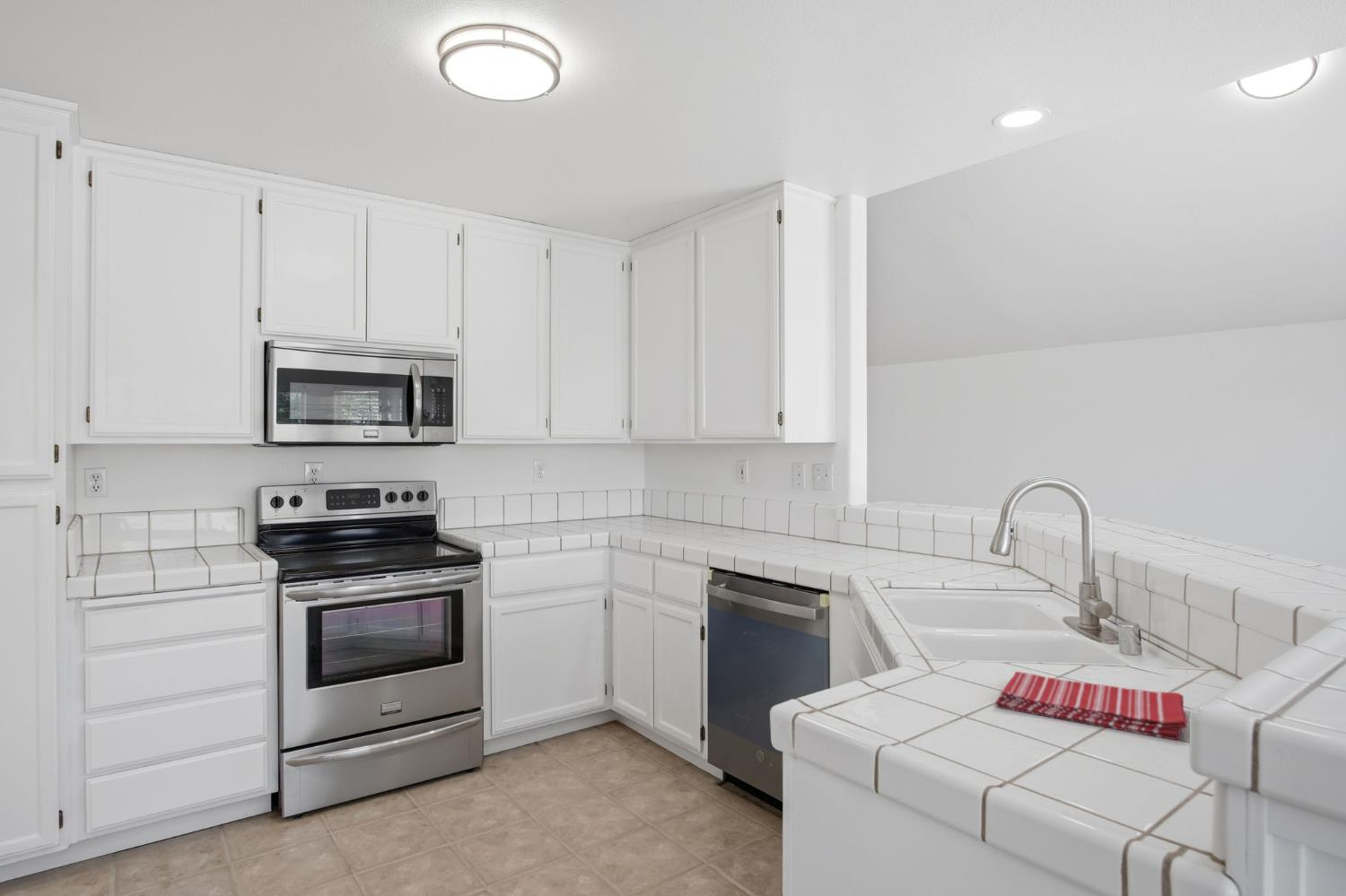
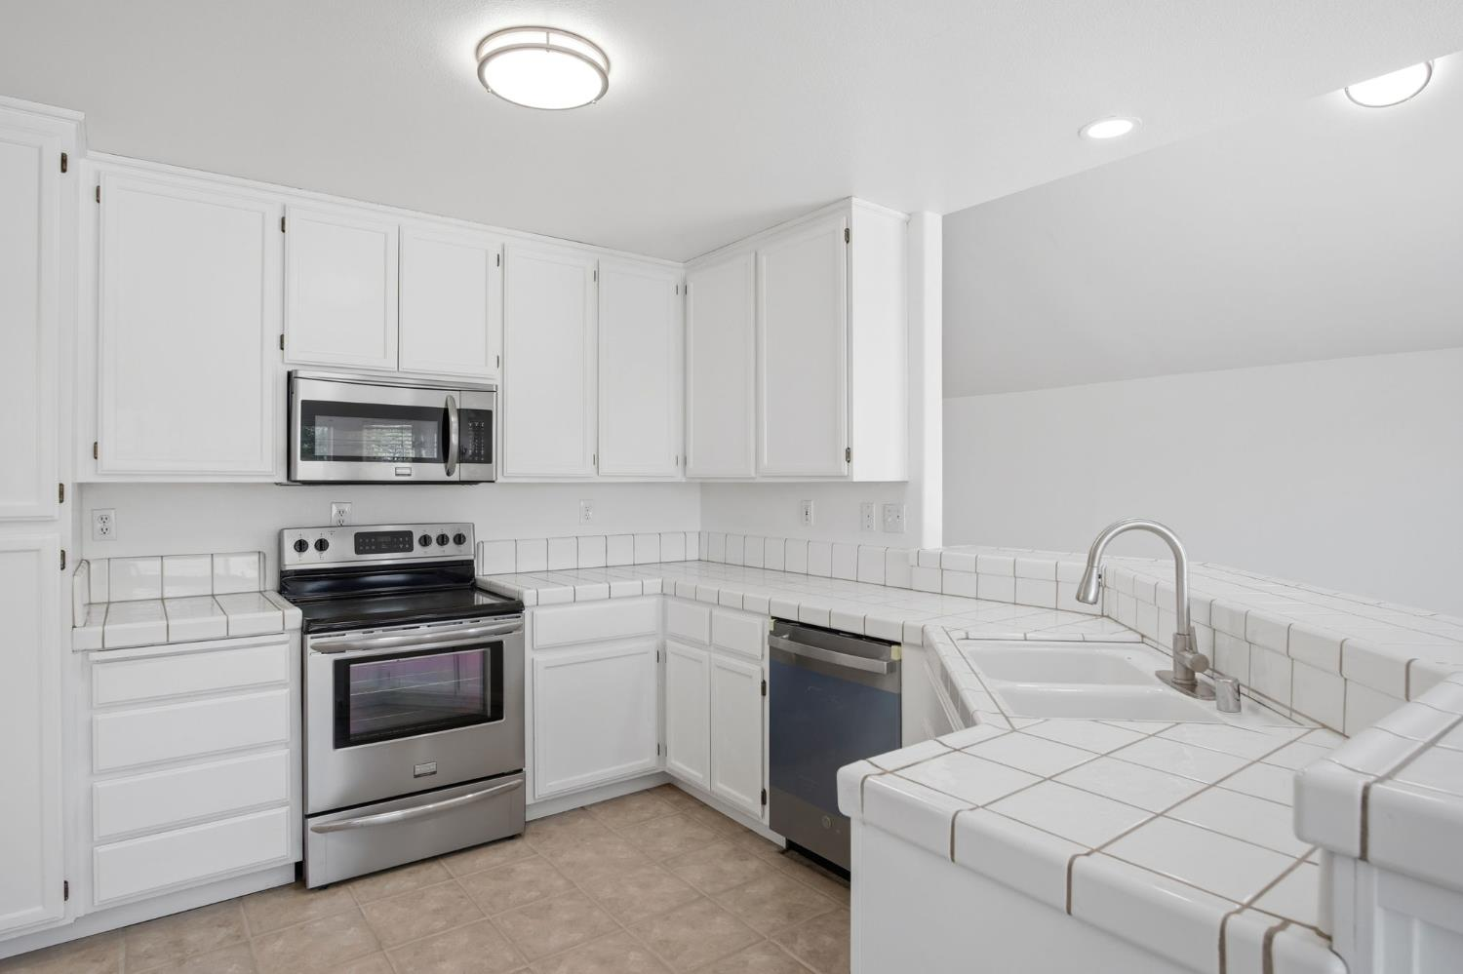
- dish towel [994,671,1188,742]
